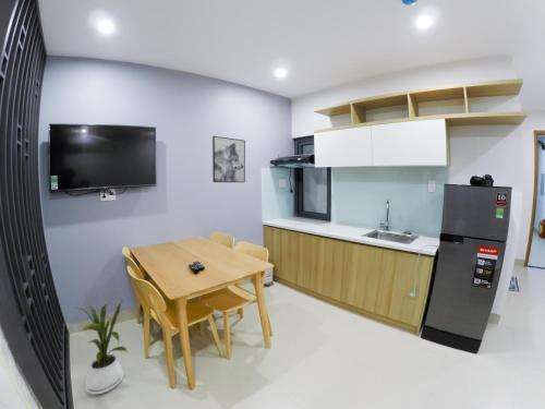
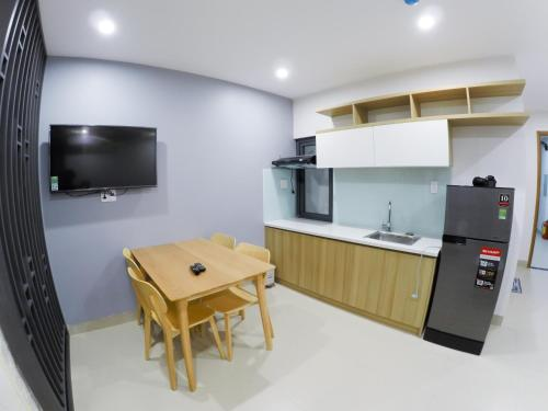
- wall art [211,135,246,183]
- house plant [74,298,129,396]
